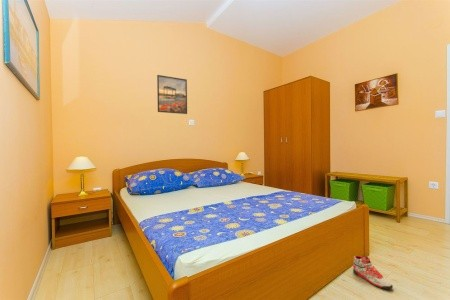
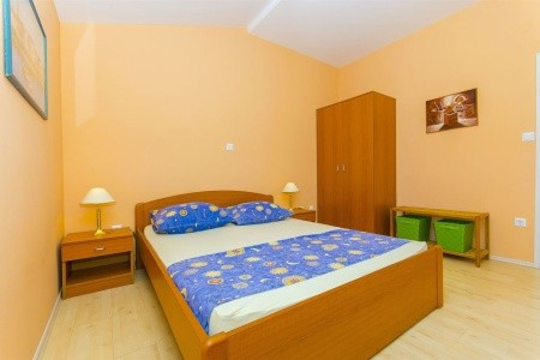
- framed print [156,74,188,115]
- sneaker [352,255,394,290]
